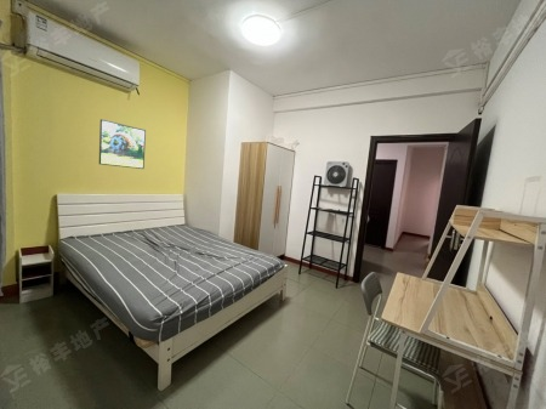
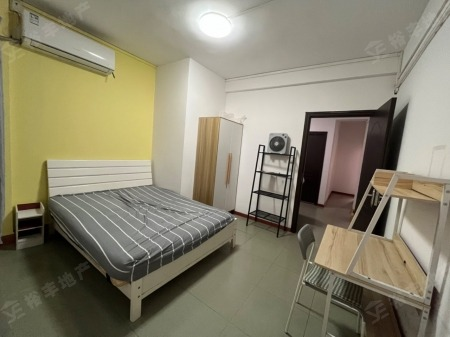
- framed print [98,118,147,170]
